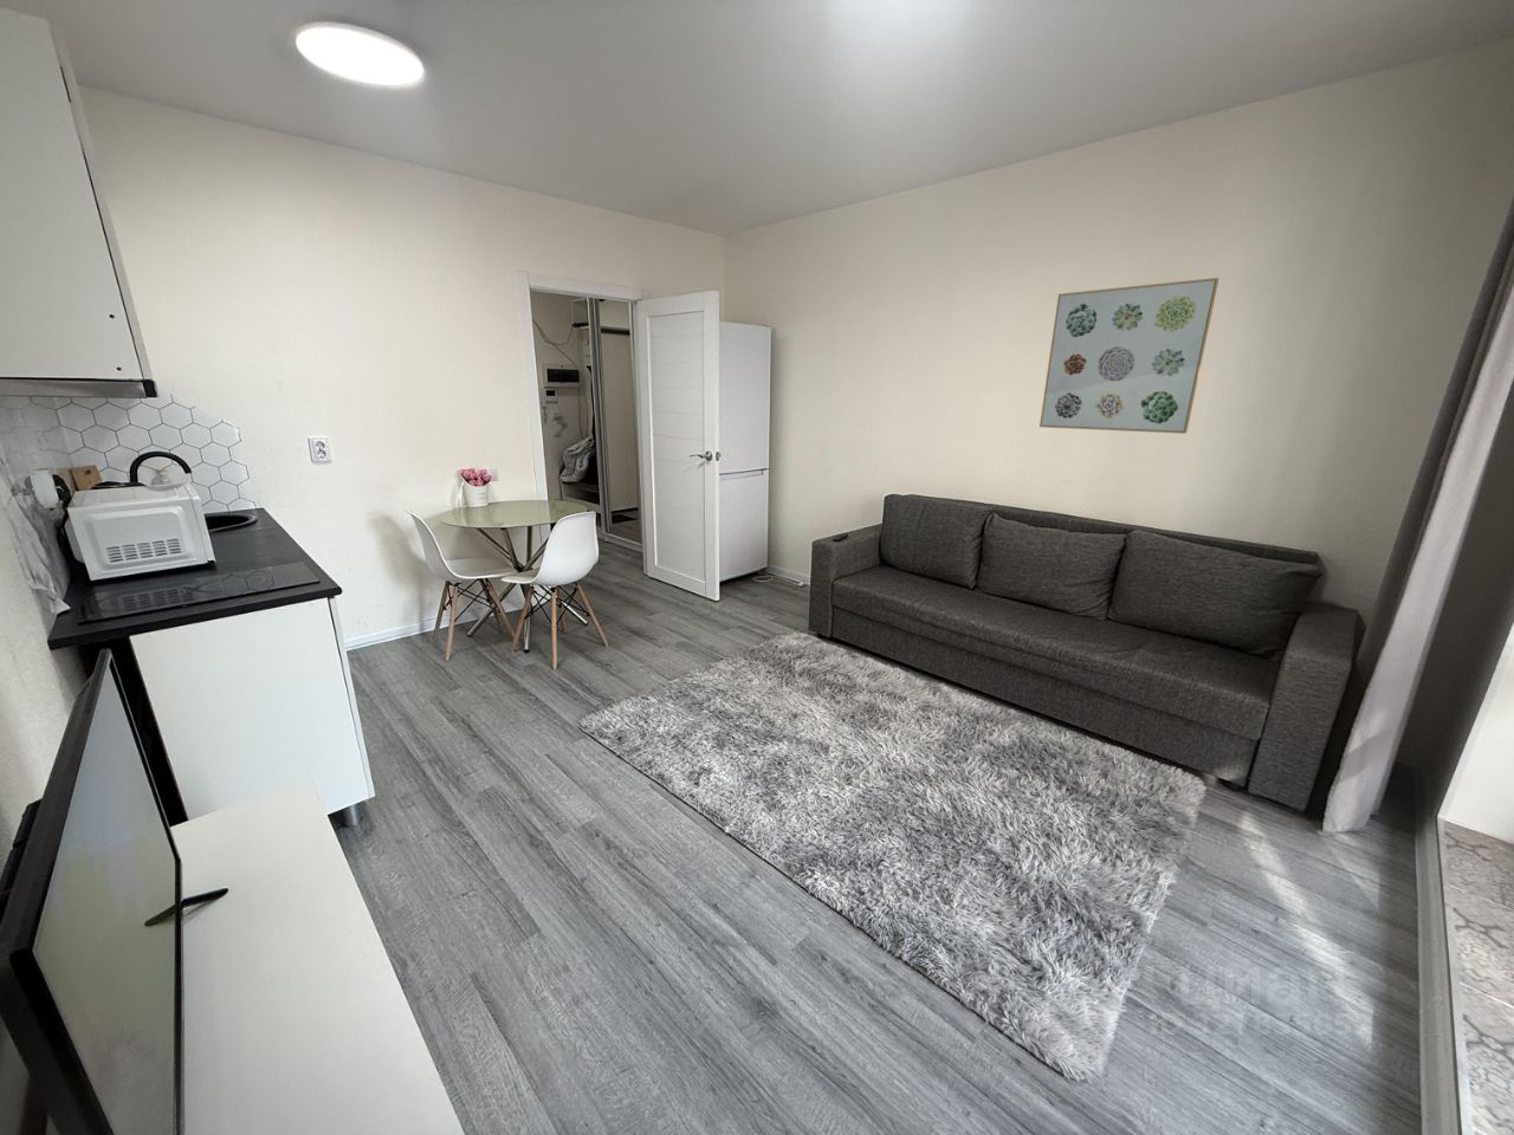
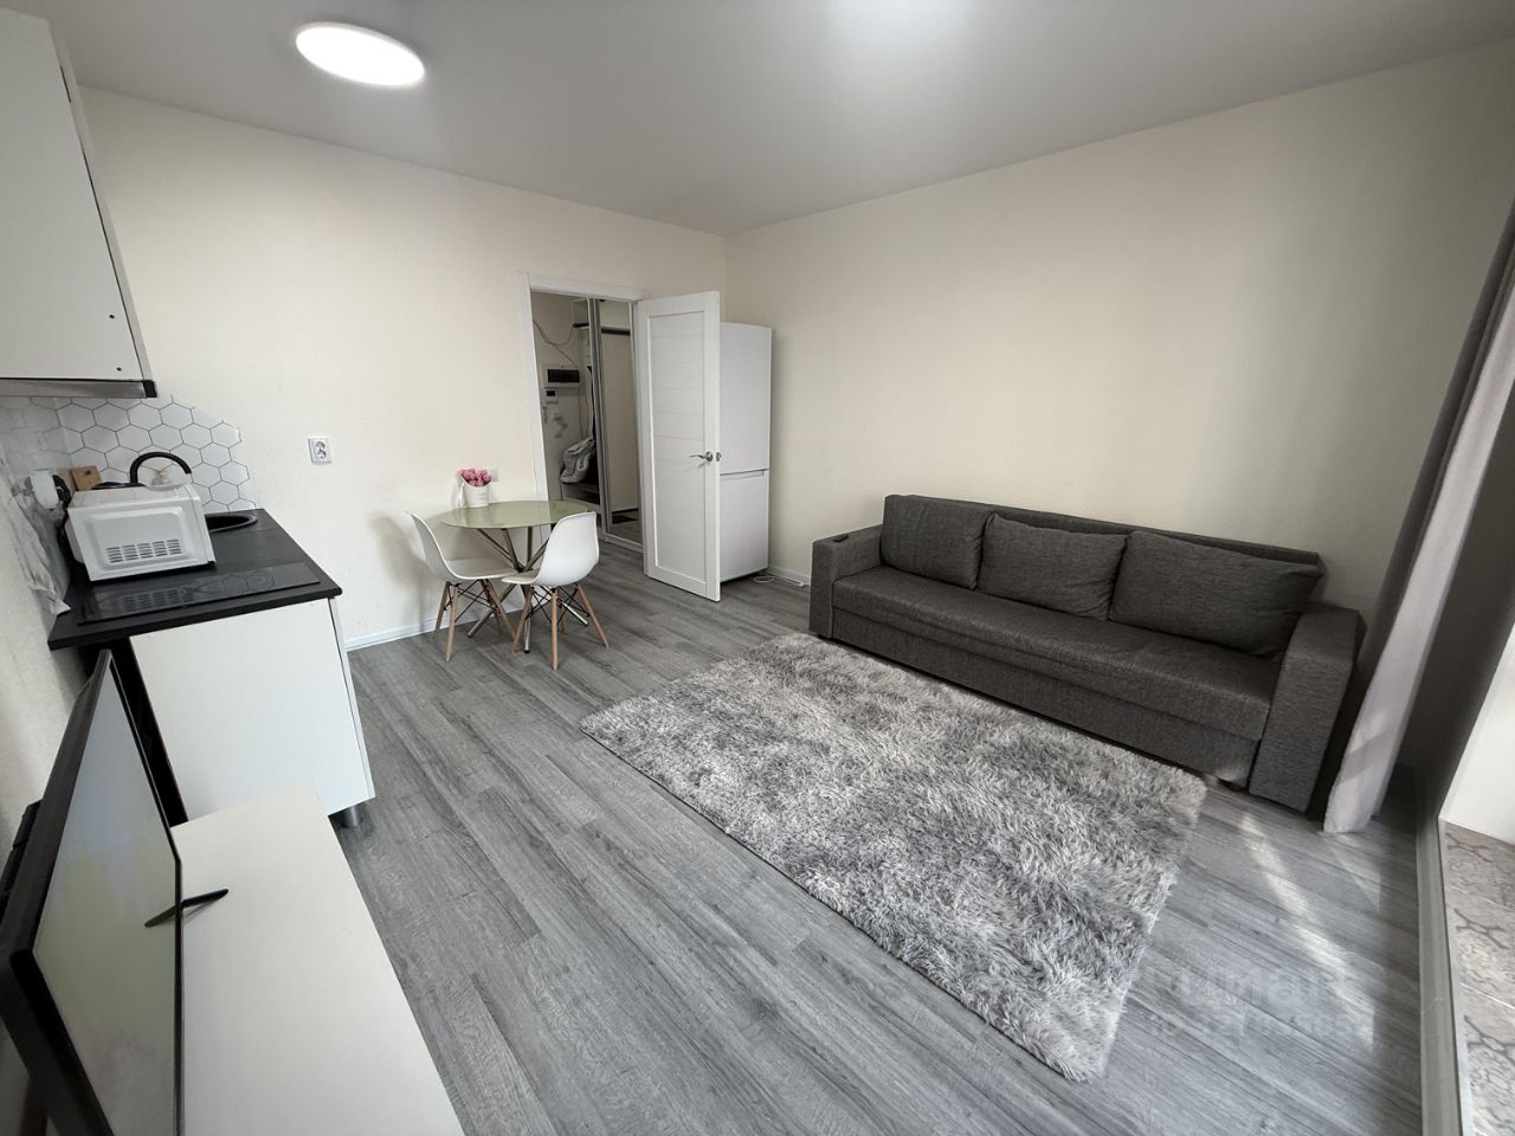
- wall art [1038,277,1221,435]
